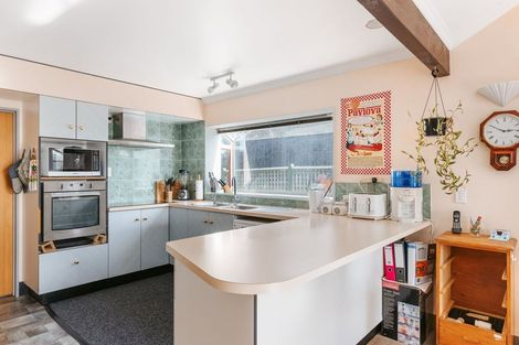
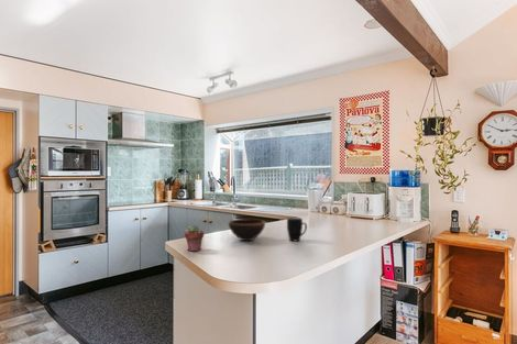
+ bowl [228,218,266,242]
+ potted succulent [184,223,205,252]
+ mug [286,217,308,242]
